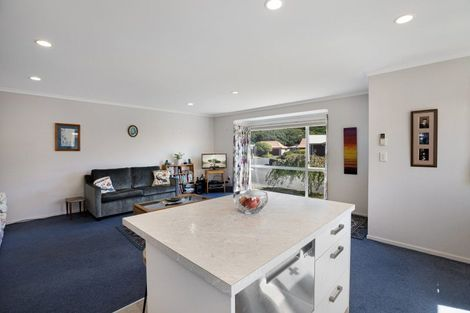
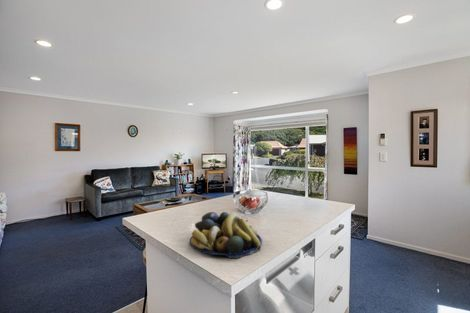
+ fruit bowl [189,211,263,259]
